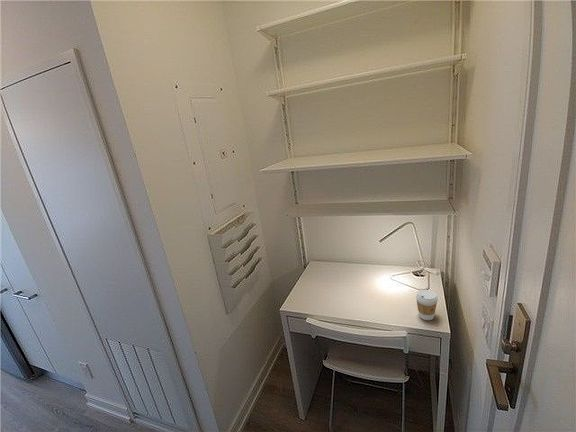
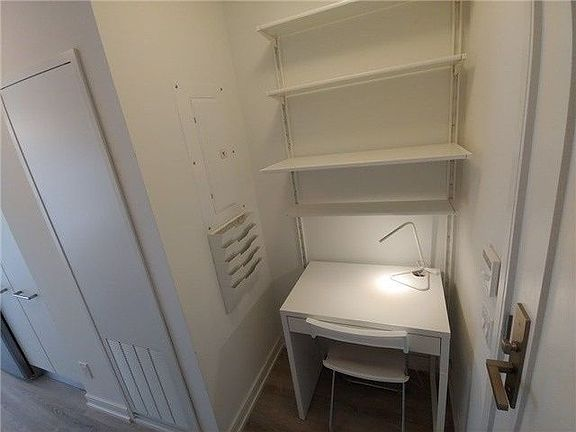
- coffee cup [415,289,439,321]
